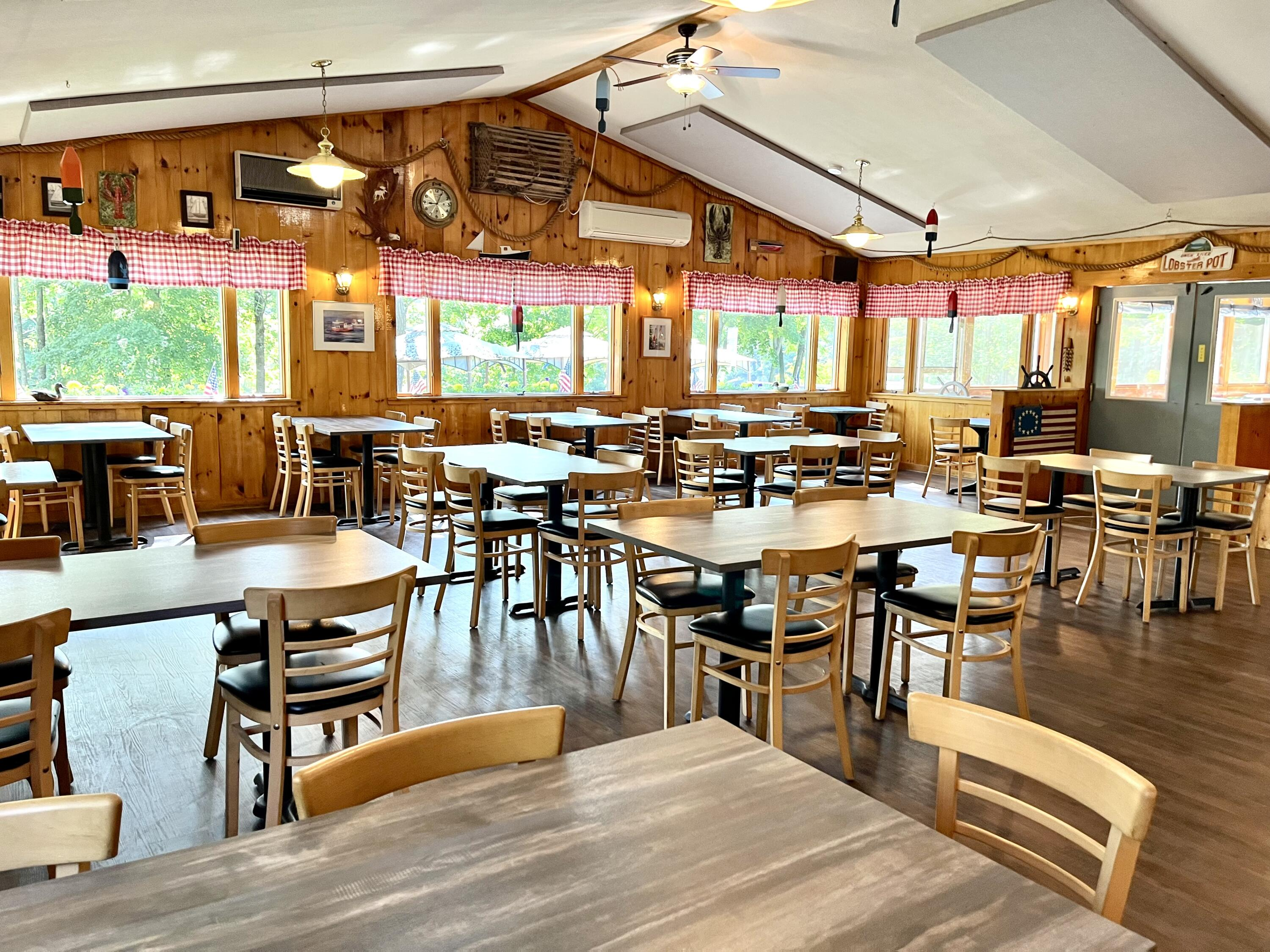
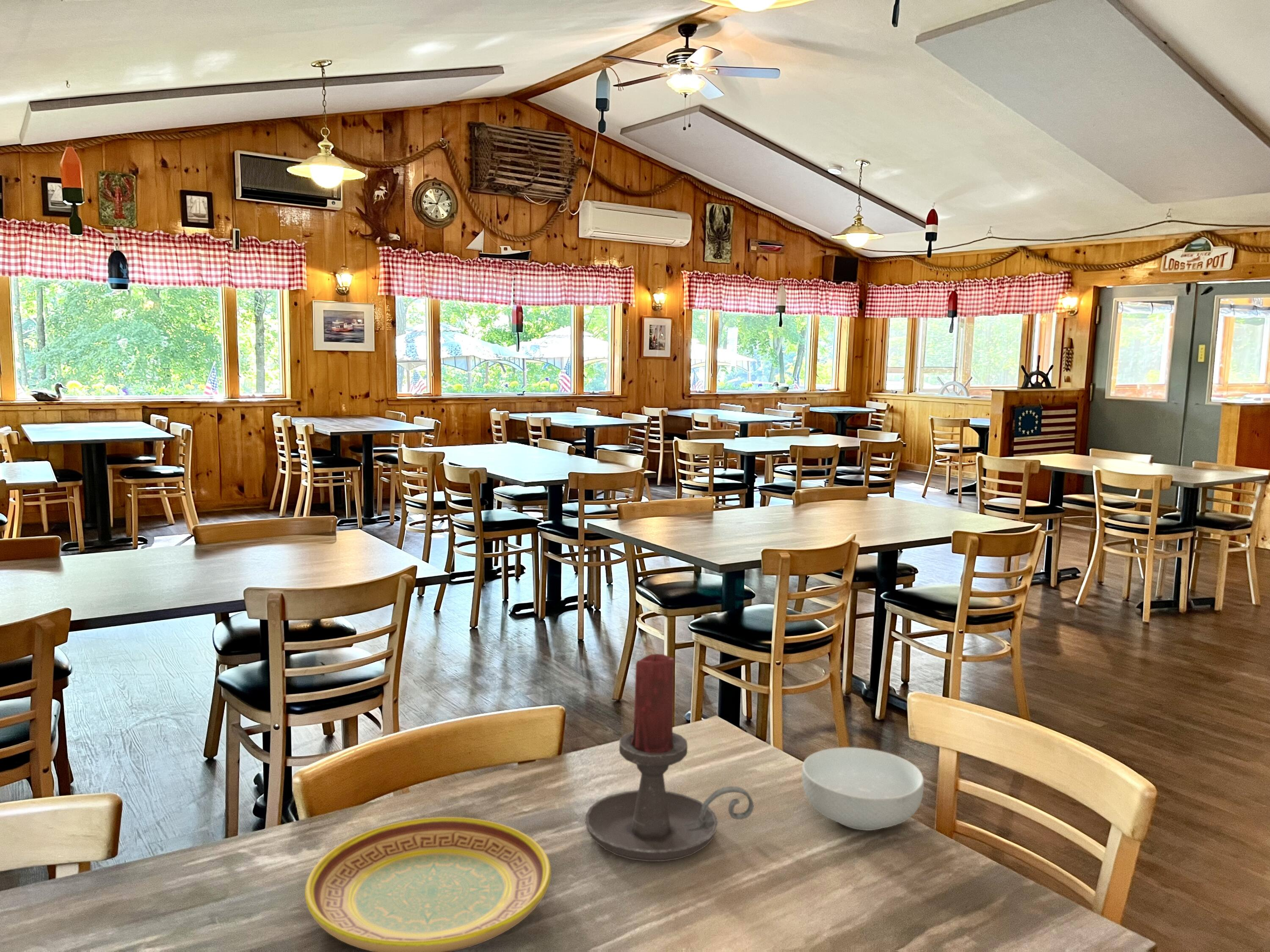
+ cereal bowl [801,747,925,831]
+ plate [304,817,551,952]
+ candle holder [585,653,754,862]
